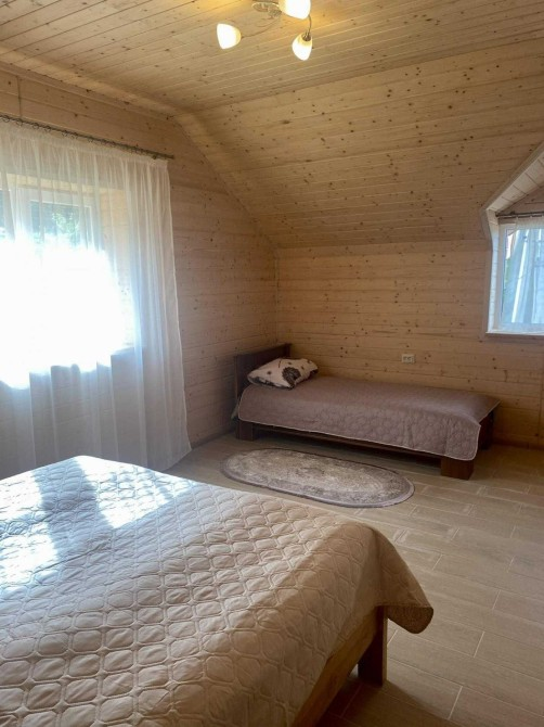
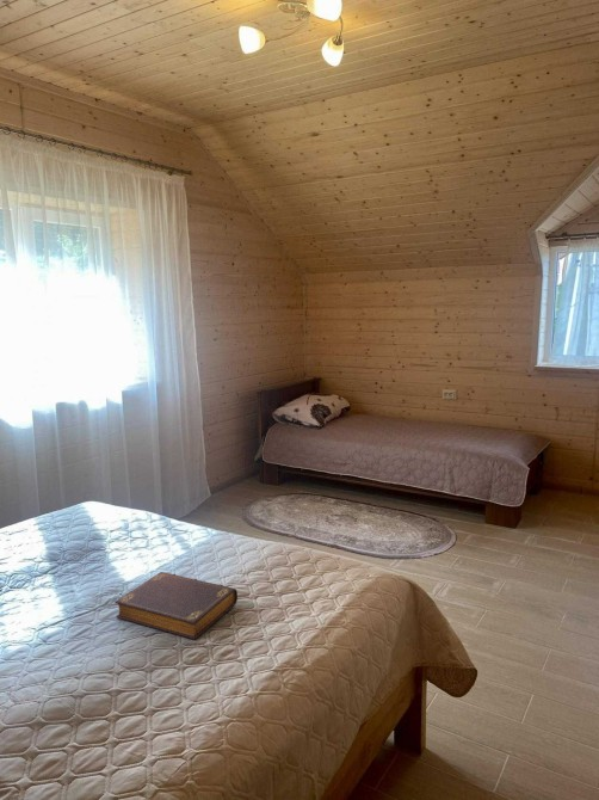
+ book [113,571,239,641]
